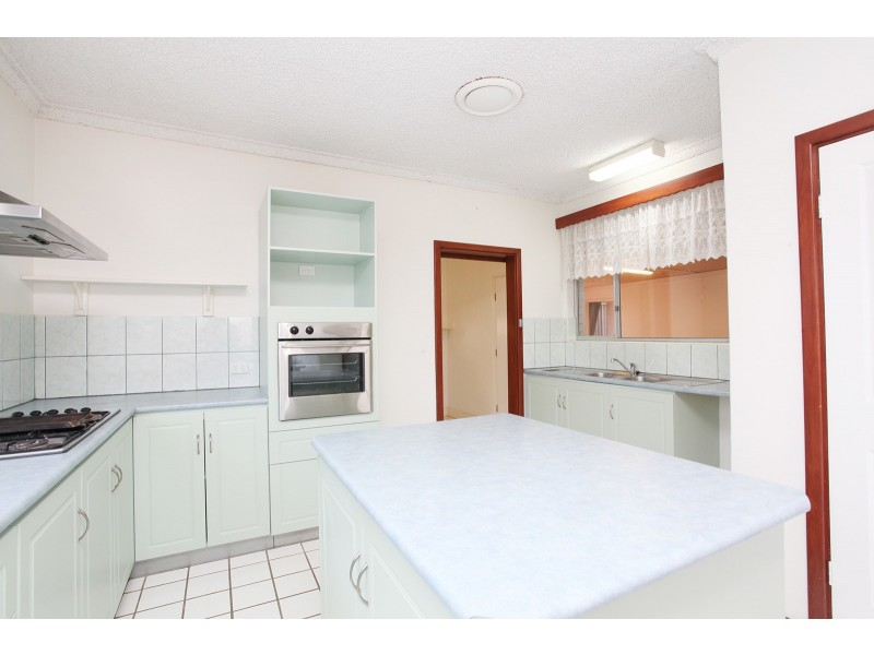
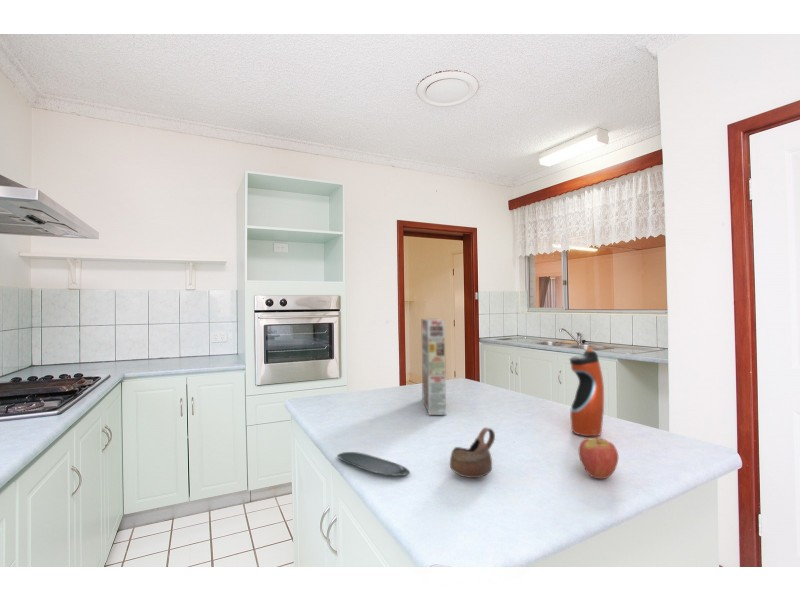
+ fruit [578,431,619,480]
+ cup [449,427,496,479]
+ cereal box [421,318,447,416]
+ oval tray [336,451,411,477]
+ water bottle [569,346,605,437]
